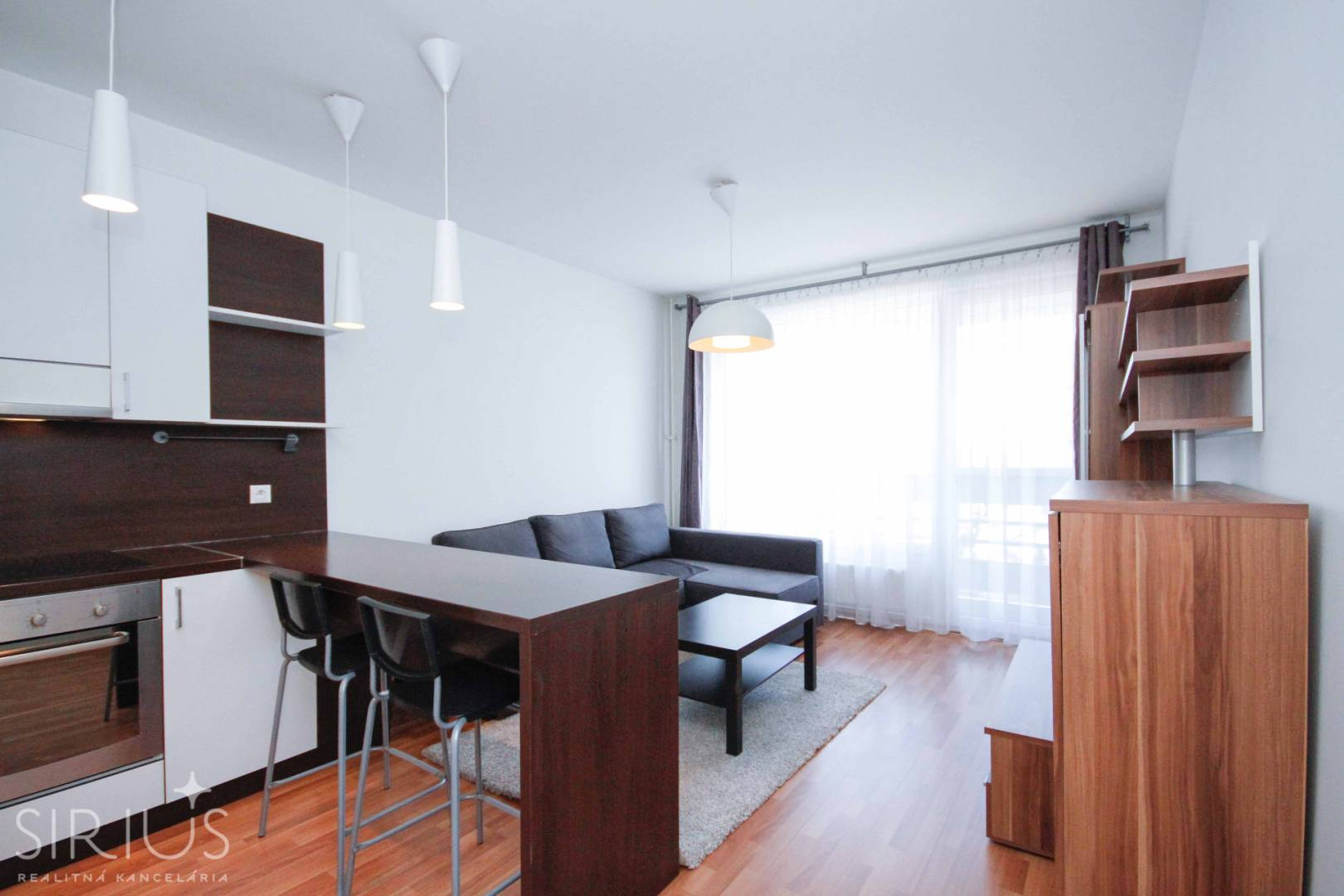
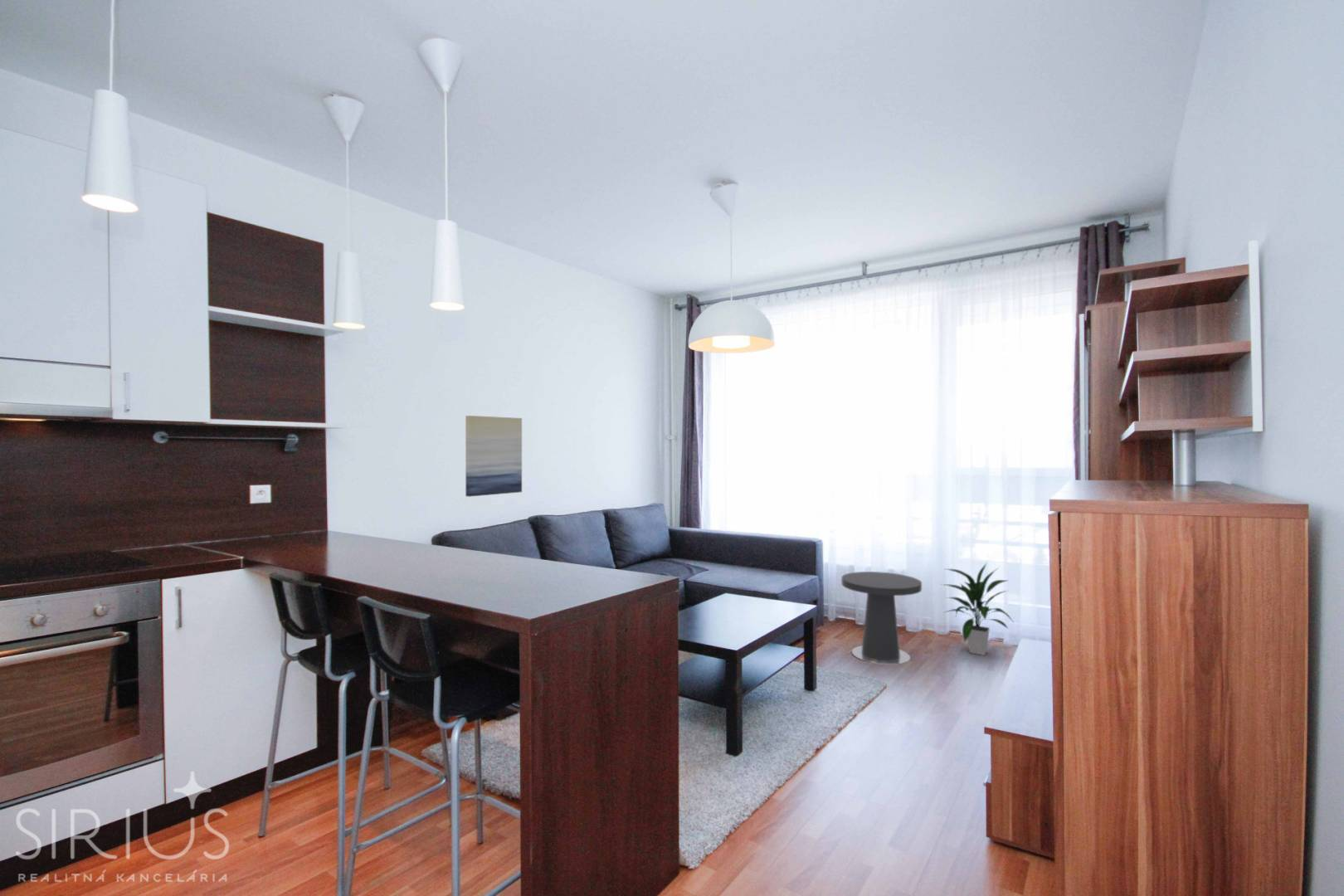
+ wall art [465,415,523,498]
+ side table [840,571,923,665]
+ indoor plant [939,562,1014,656]
